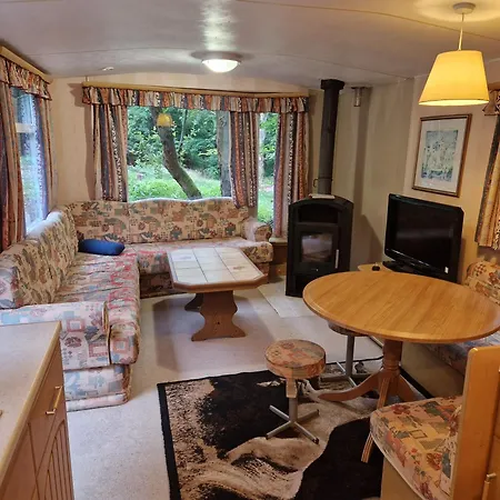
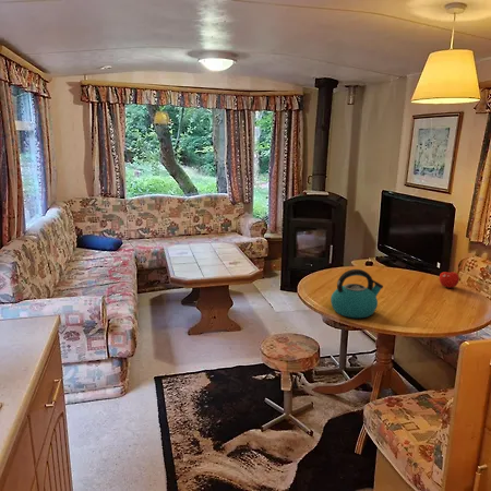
+ fruit [439,268,460,289]
+ kettle [330,268,384,319]
